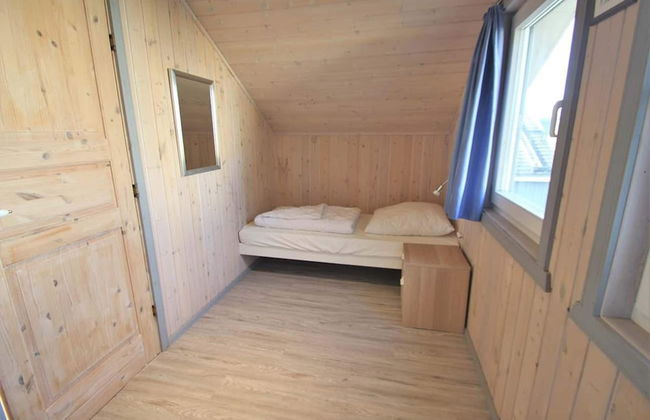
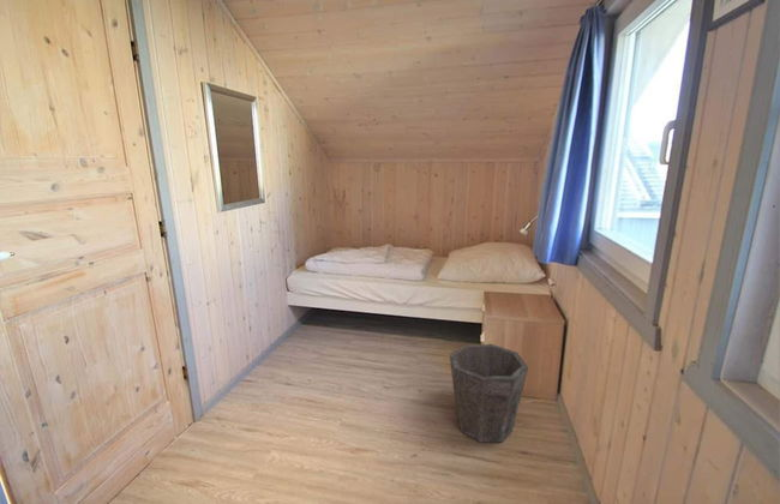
+ waste bin [449,343,529,444]
